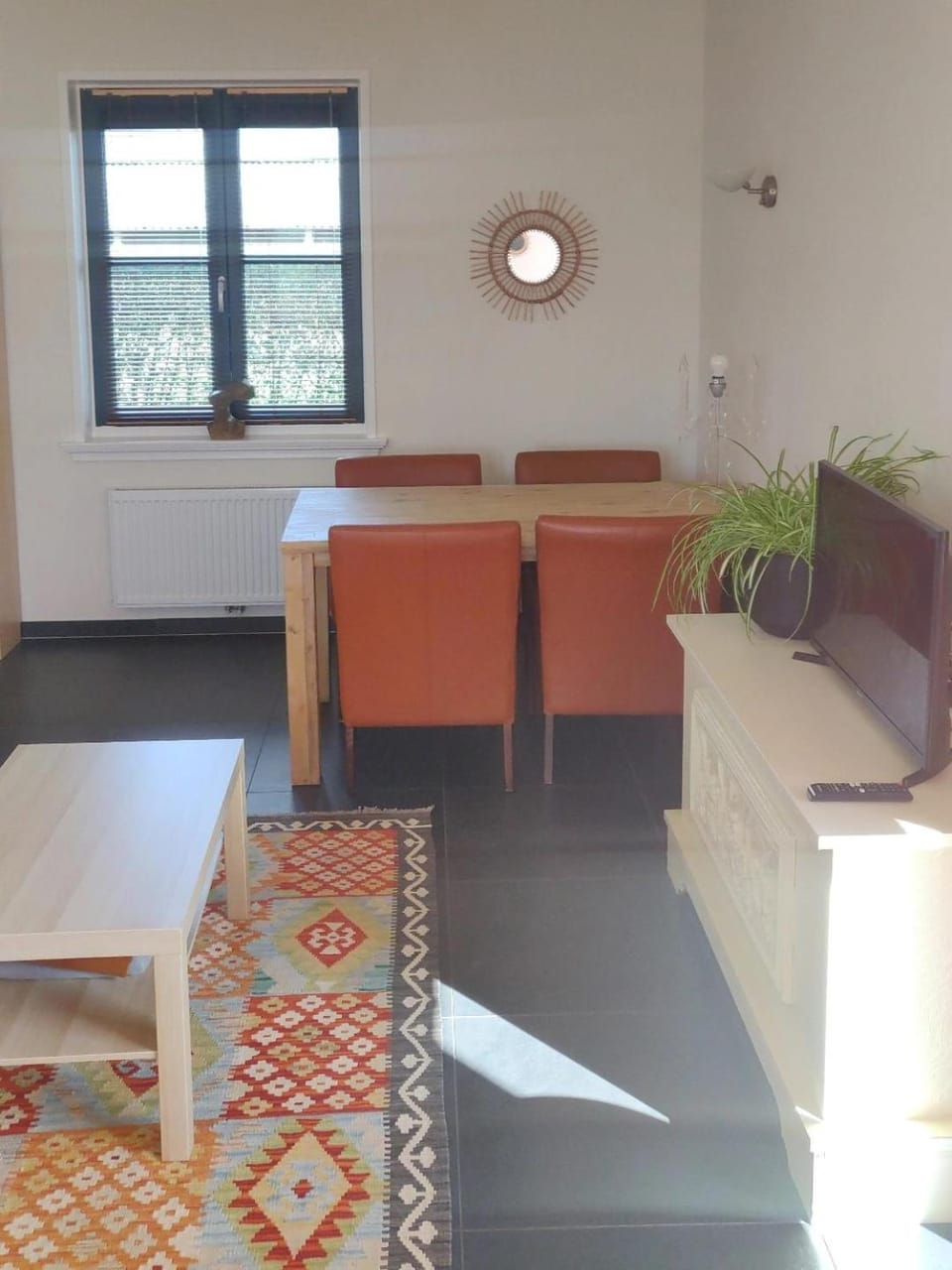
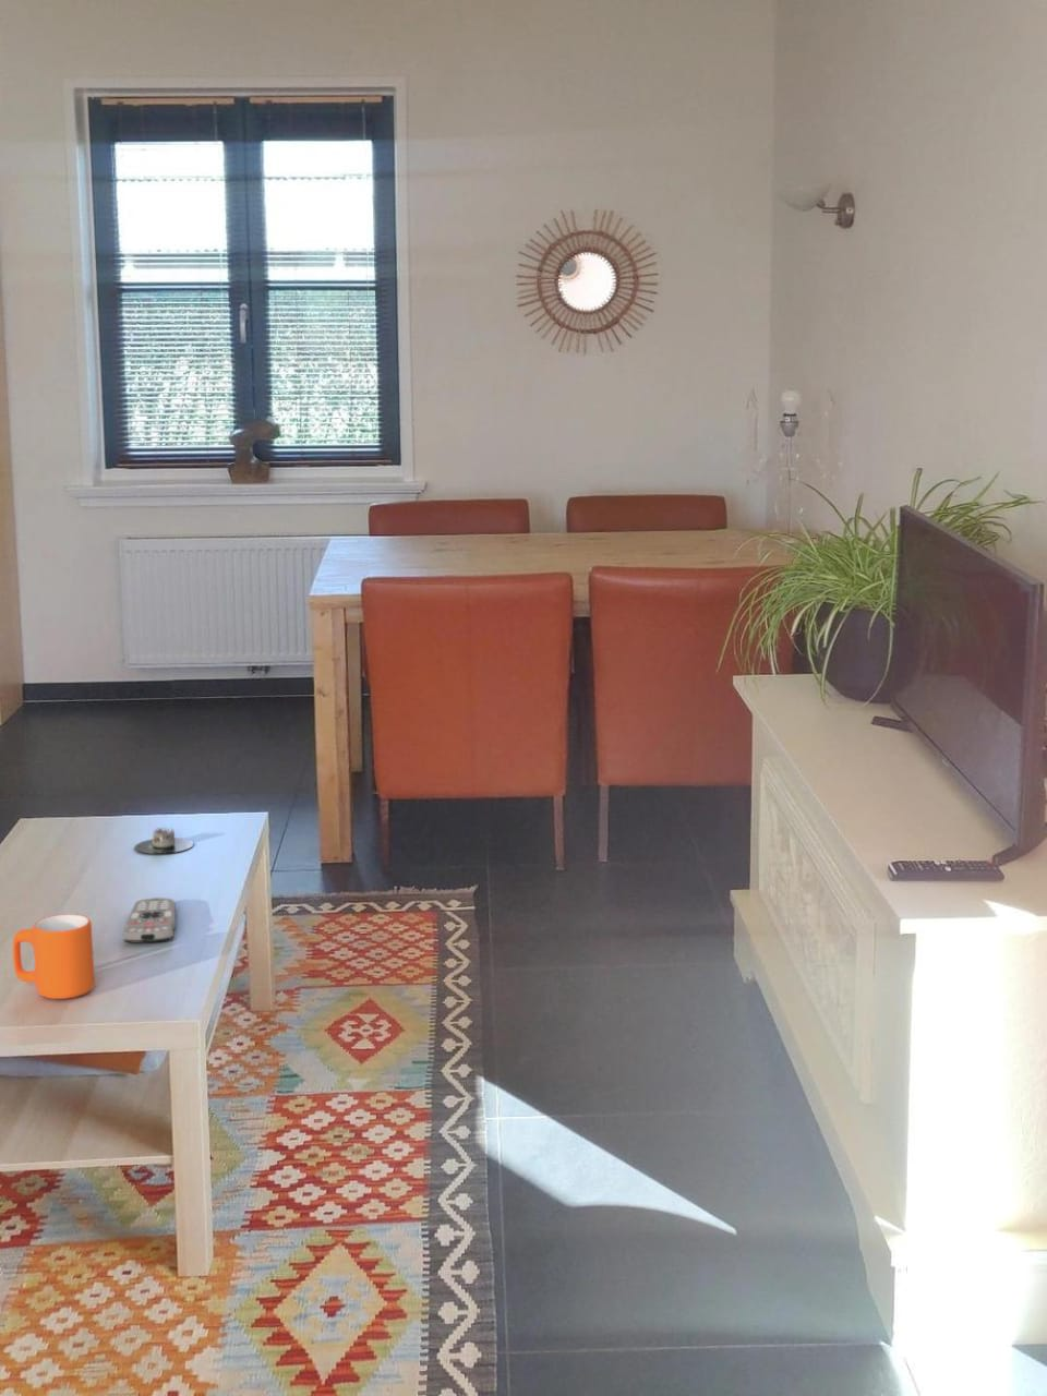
+ remote control [122,897,177,944]
+ candle [133,826,195,855]
+ mug [12,912,96,1000]
